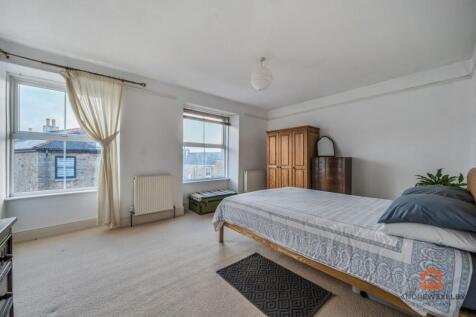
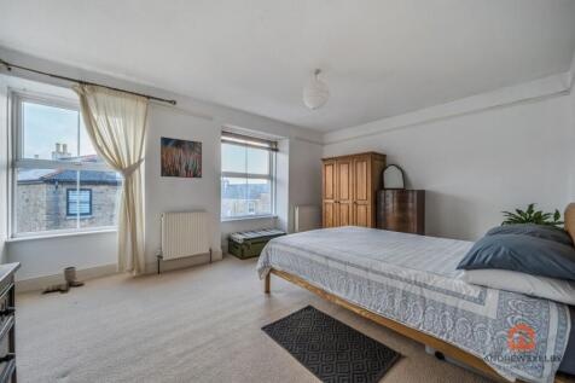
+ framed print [159,135,203,179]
+ boots [41,266,86,294]
